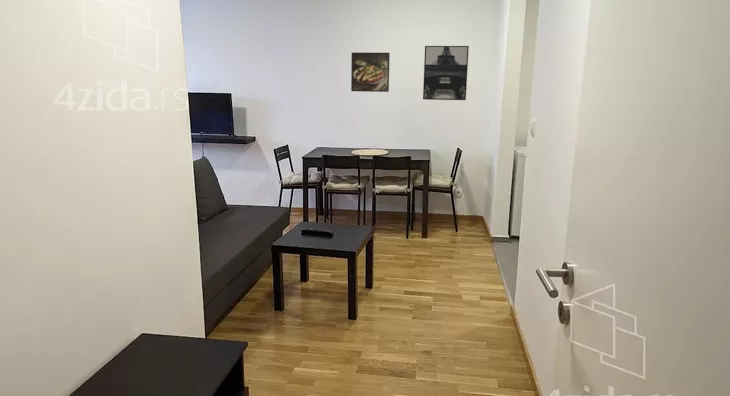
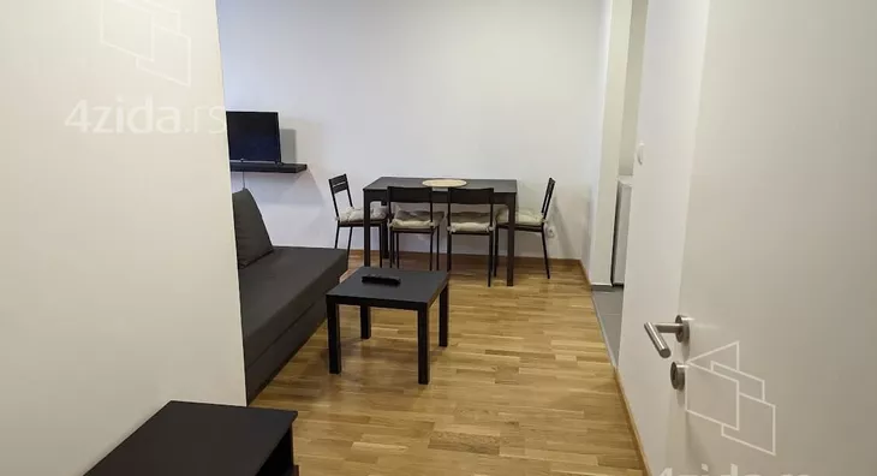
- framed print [350,51,391,93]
- wall art [422,45,470,101]
